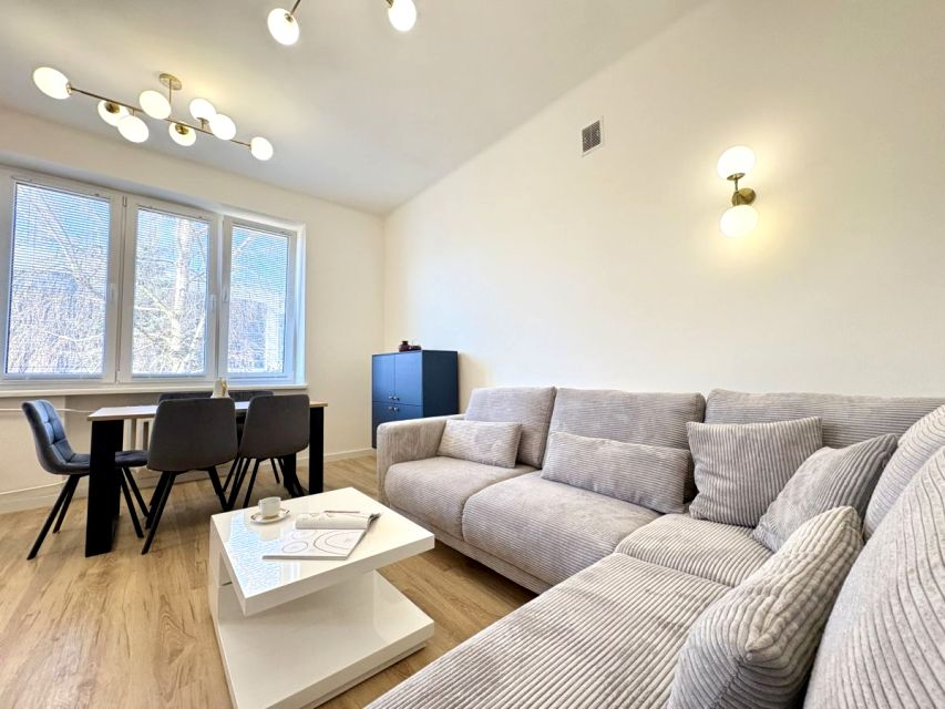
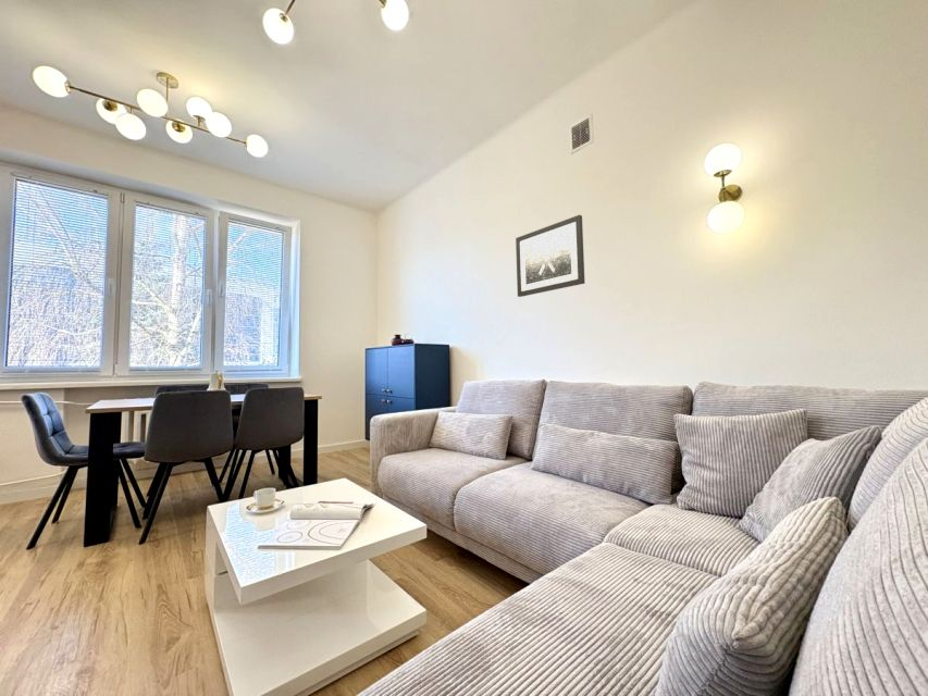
+ wall art [515,214,586,298]
